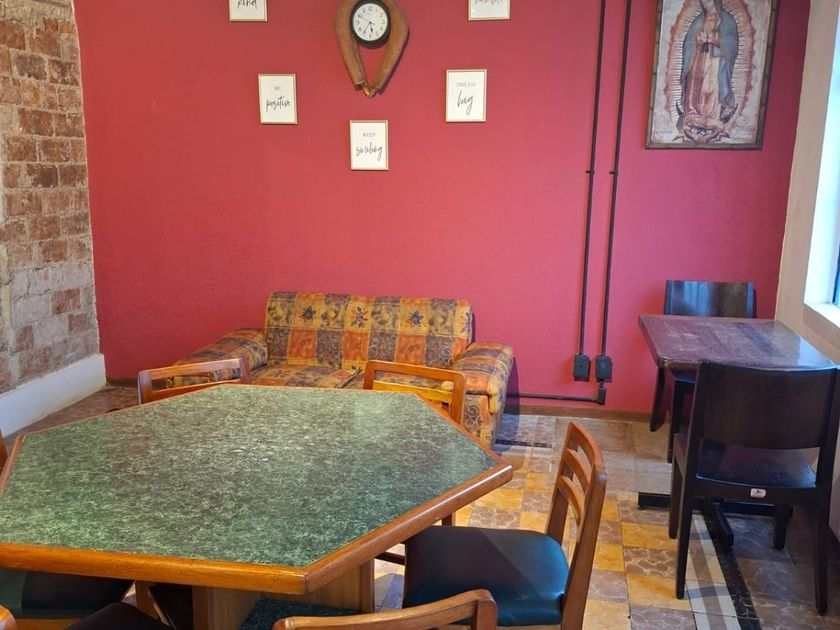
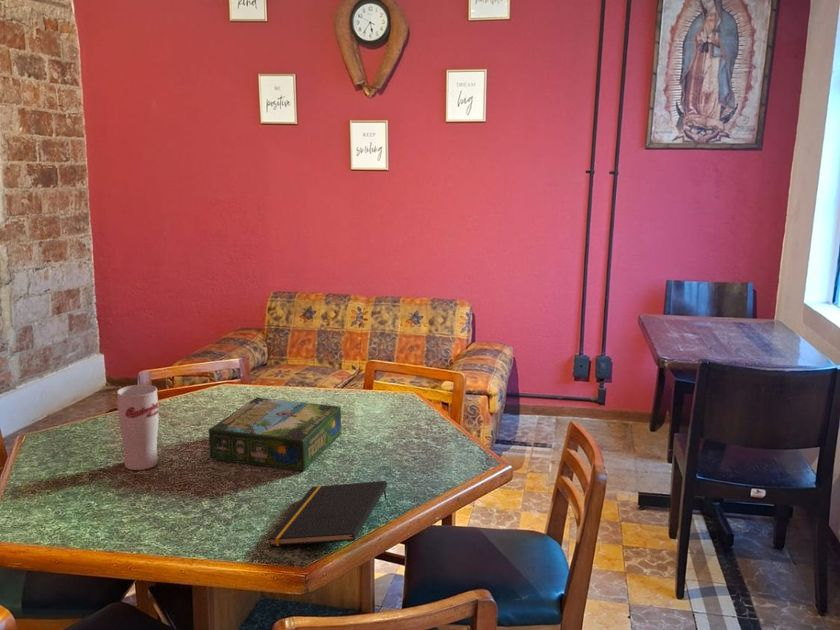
+ board game [207,396,342,472]
+ cup [116,384,159,471]
+ notepad [267,480,388,547]
